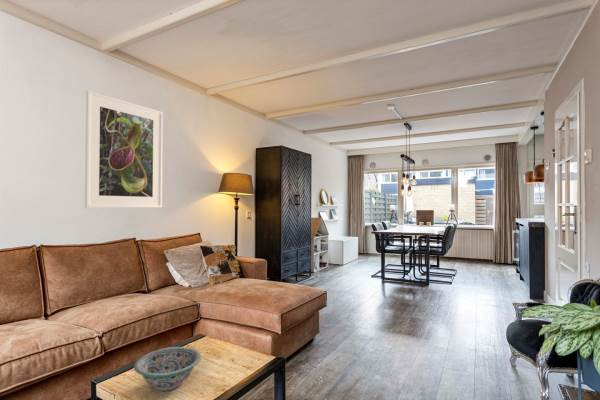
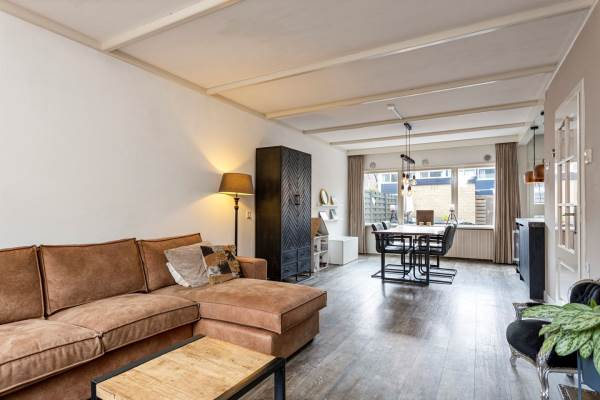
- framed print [84,90,164,209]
- decorative bowl [133,346,202,392]
